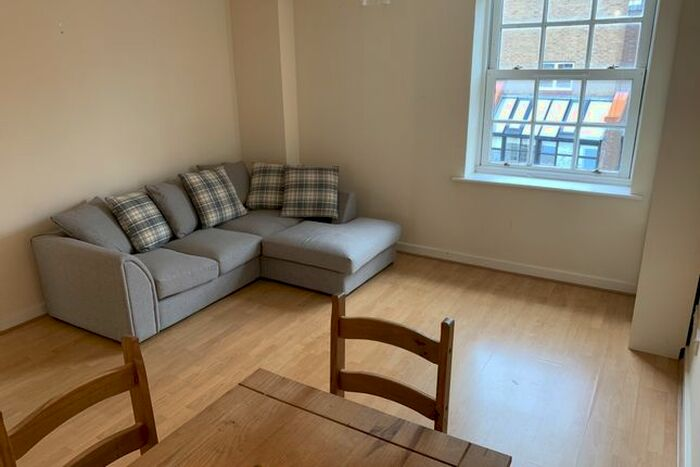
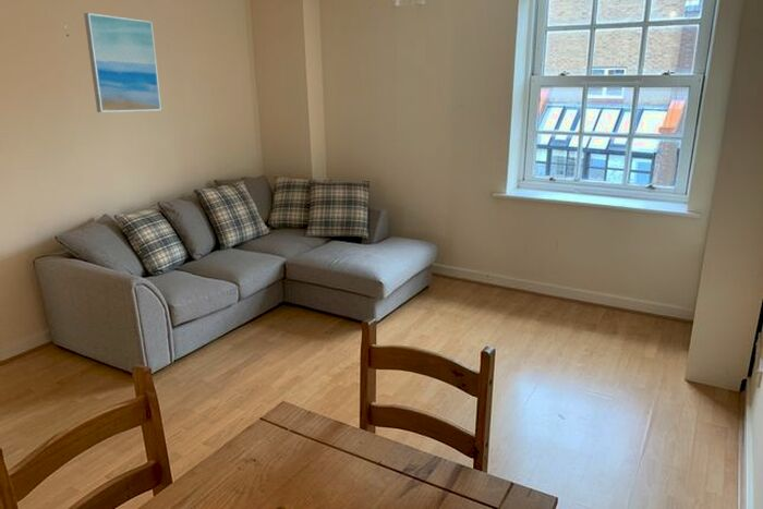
+ wall art [83,12,162,113]
